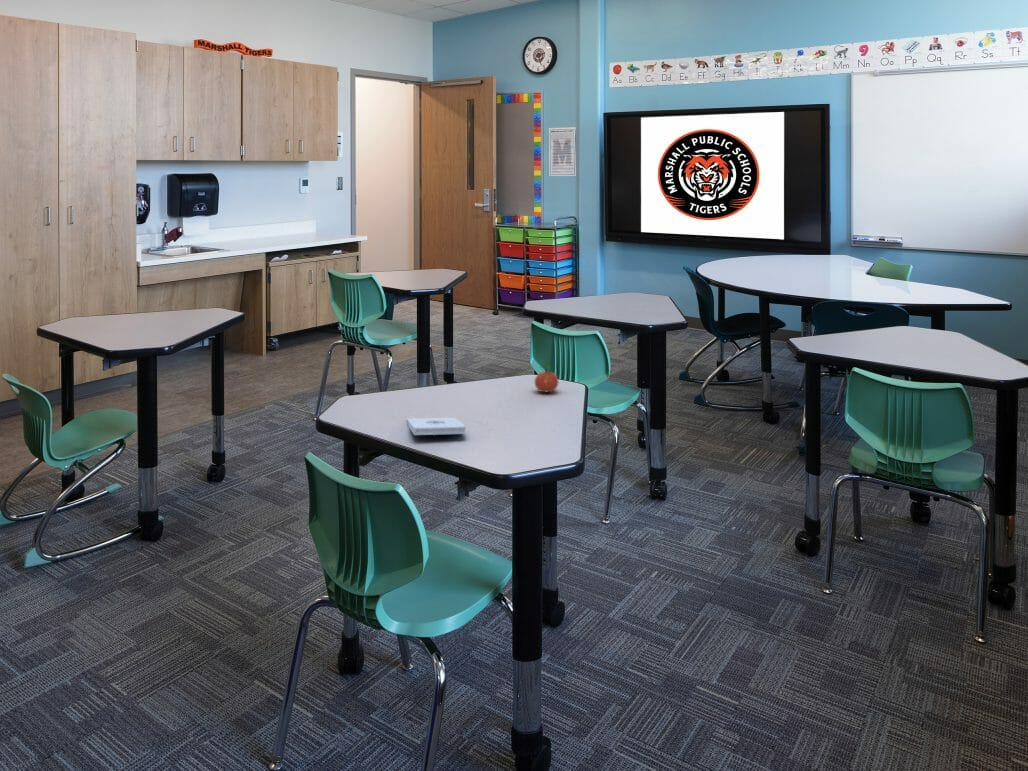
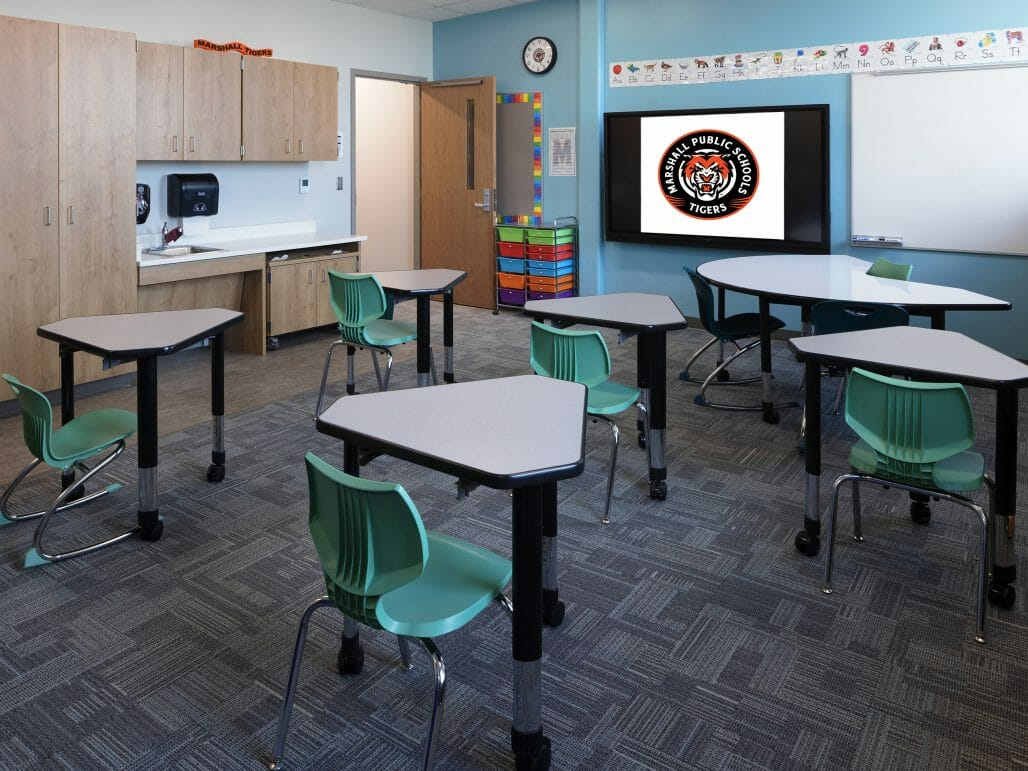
- notepad [406,417,467,436]
- apple [533,364,560,393]
